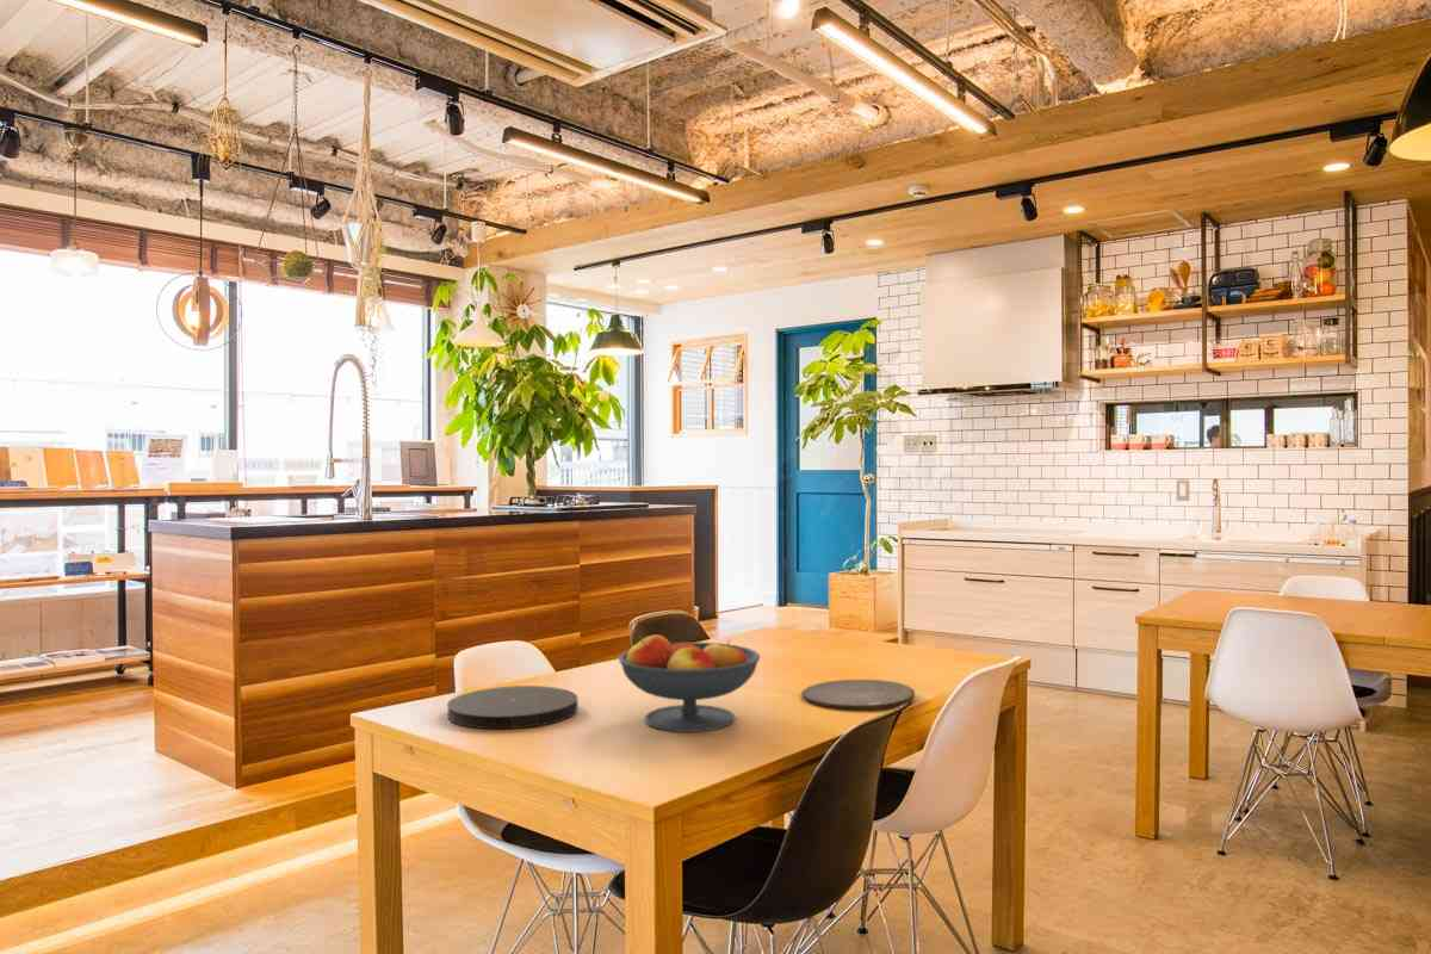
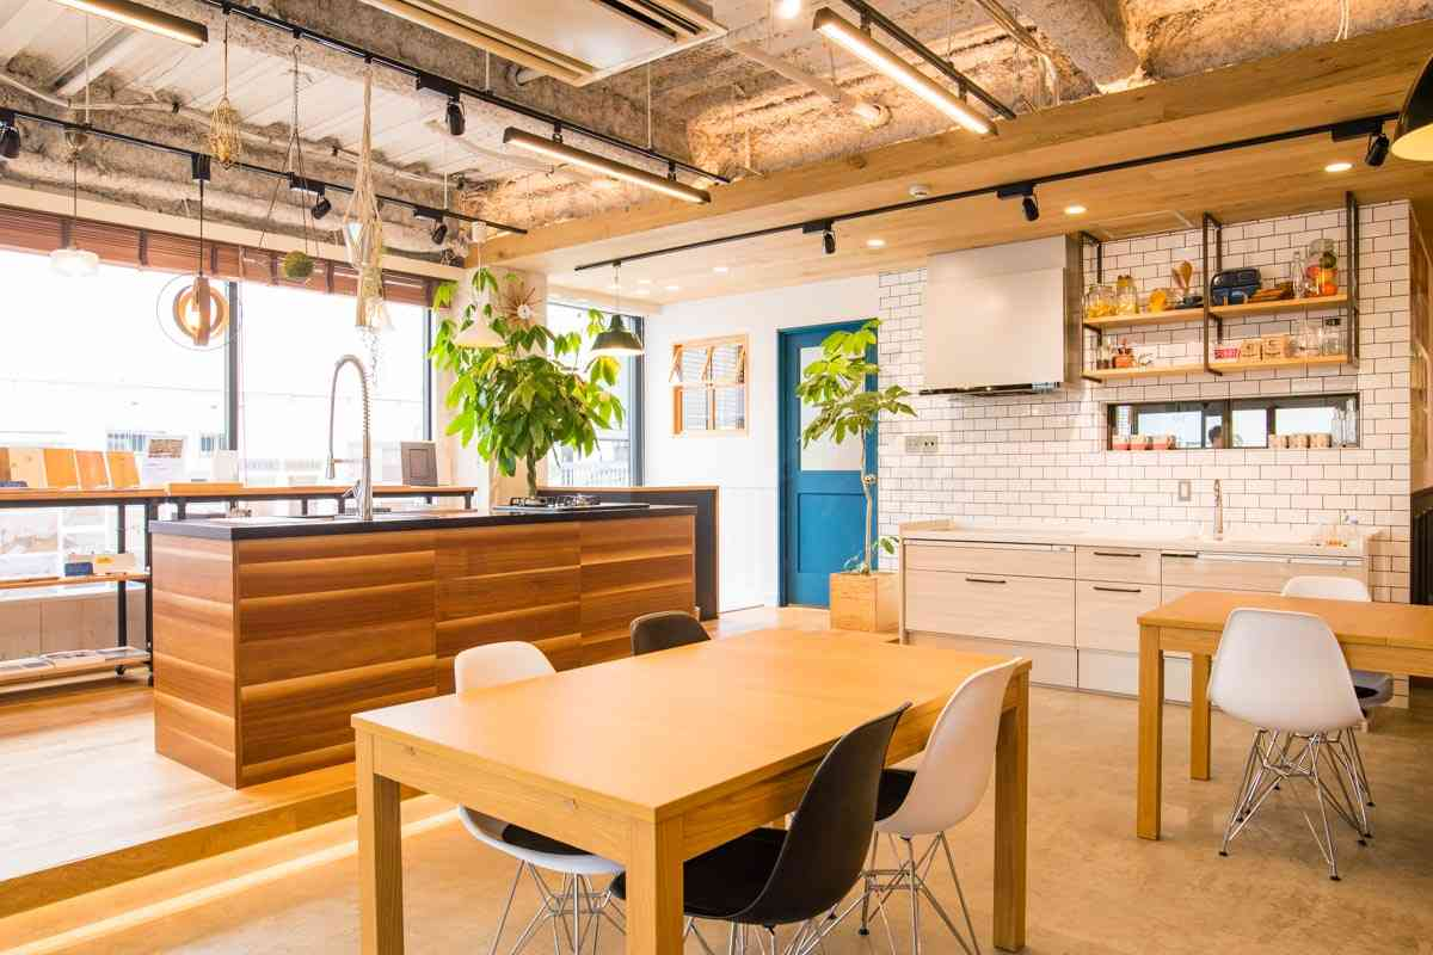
- plate [446,684,578,730]
- plate [800,679,916,710]
- fruit bowl [618,633,761,733]
